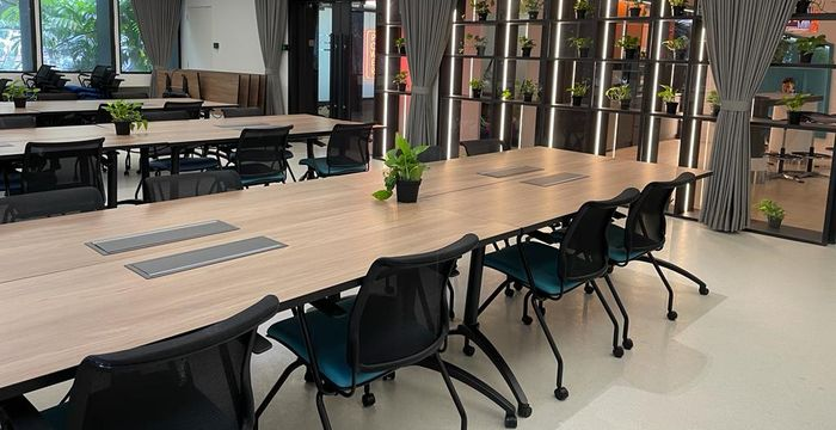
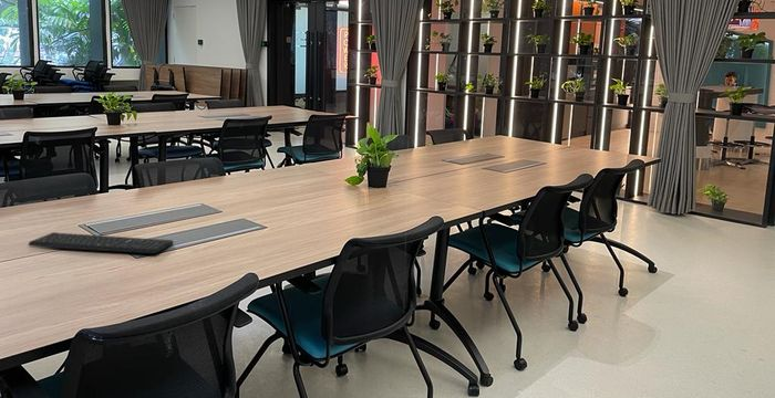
+ keyboard [27,231,175,254]
